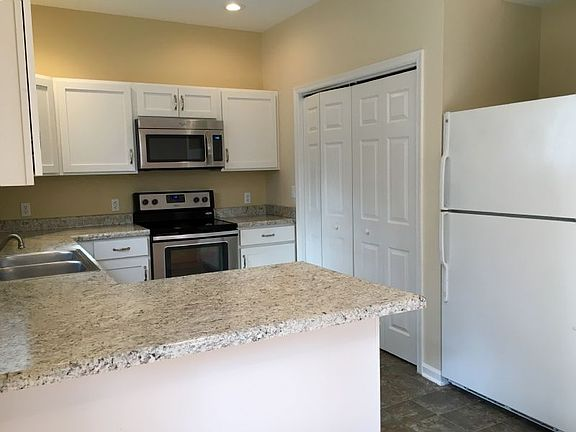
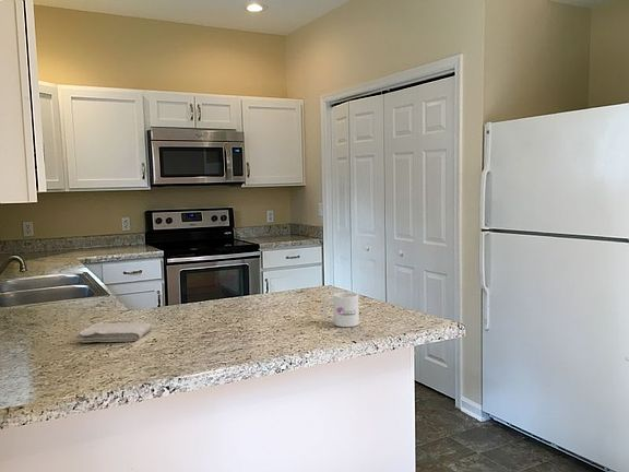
+ mug [322,292,360,328]
+ washcloth [74,321,153,343]
